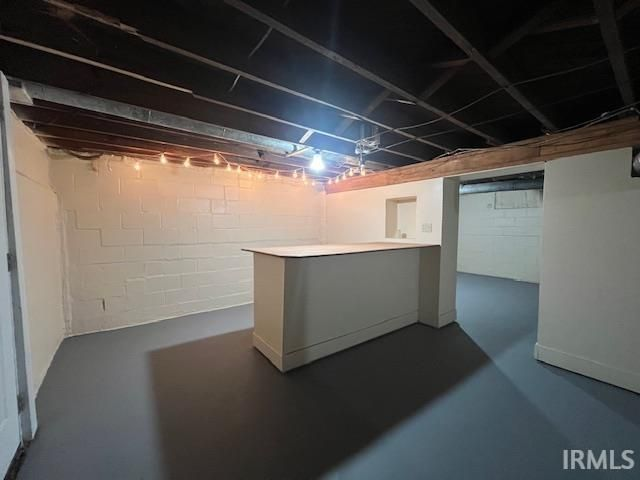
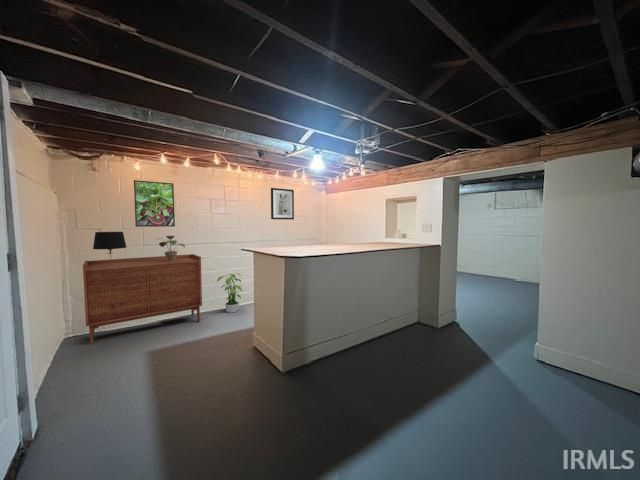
+ potted plant [157,234,186,261]
+ potted plant [216,272,244,314]
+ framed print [133,179,176,228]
+ sideboard [82,253,203,345]
+ wall art [270,187,295,221]
+ table lamp [92,231,128,260]
